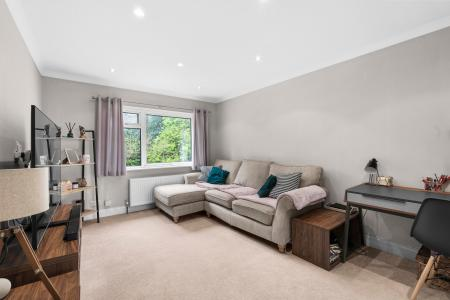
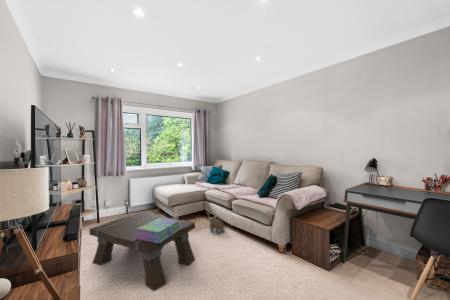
+ stack of books [135,218,181,243]
+ plush toy [208,214,226,235]
+ coffee table [88,211,196,292]
